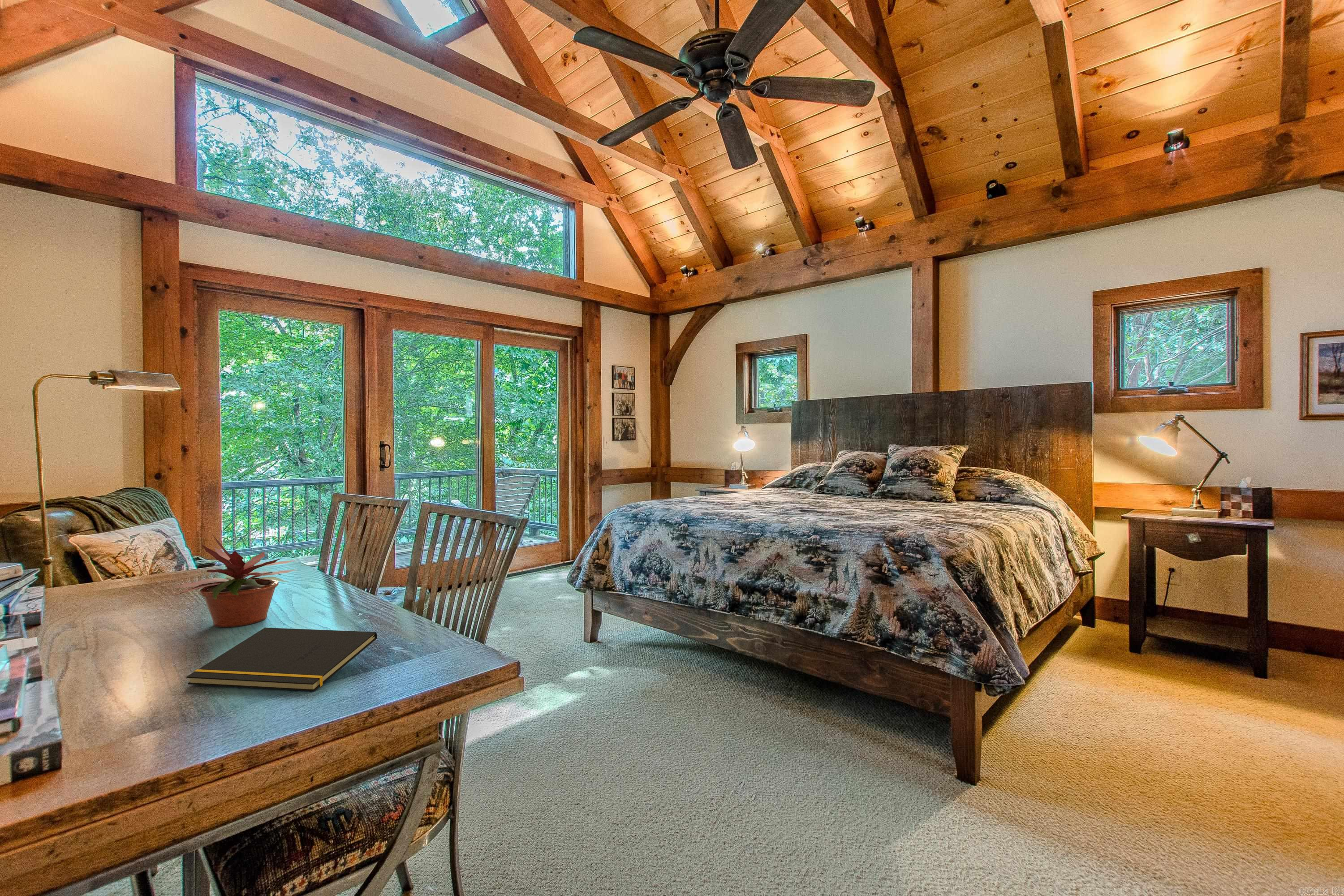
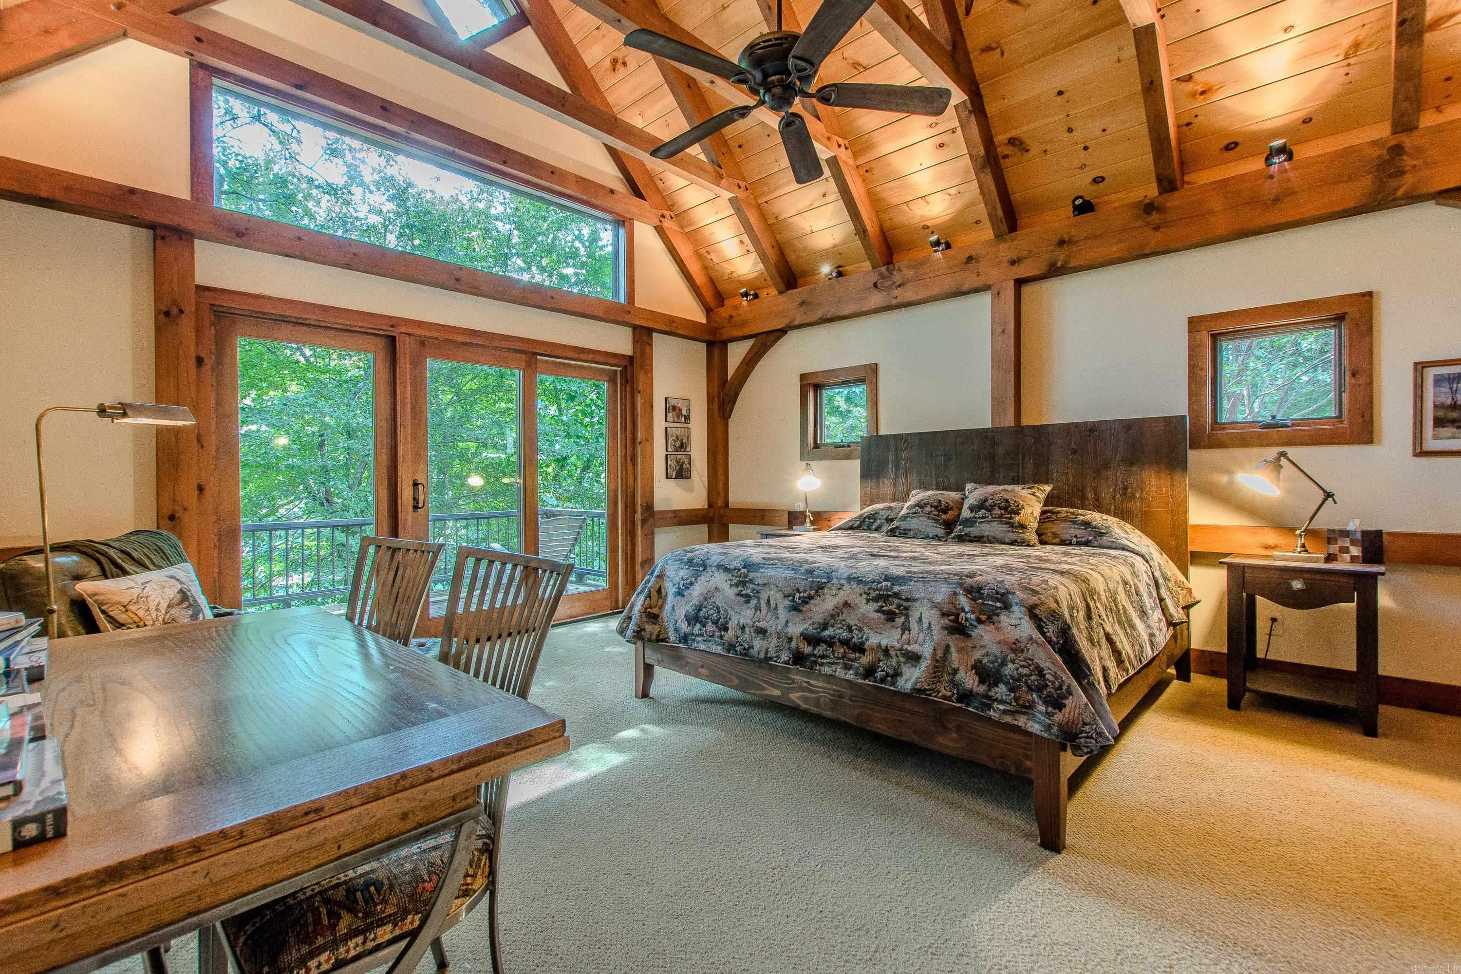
- potted plant [169,533,298,628]
- notepad [186,627,378,692]
